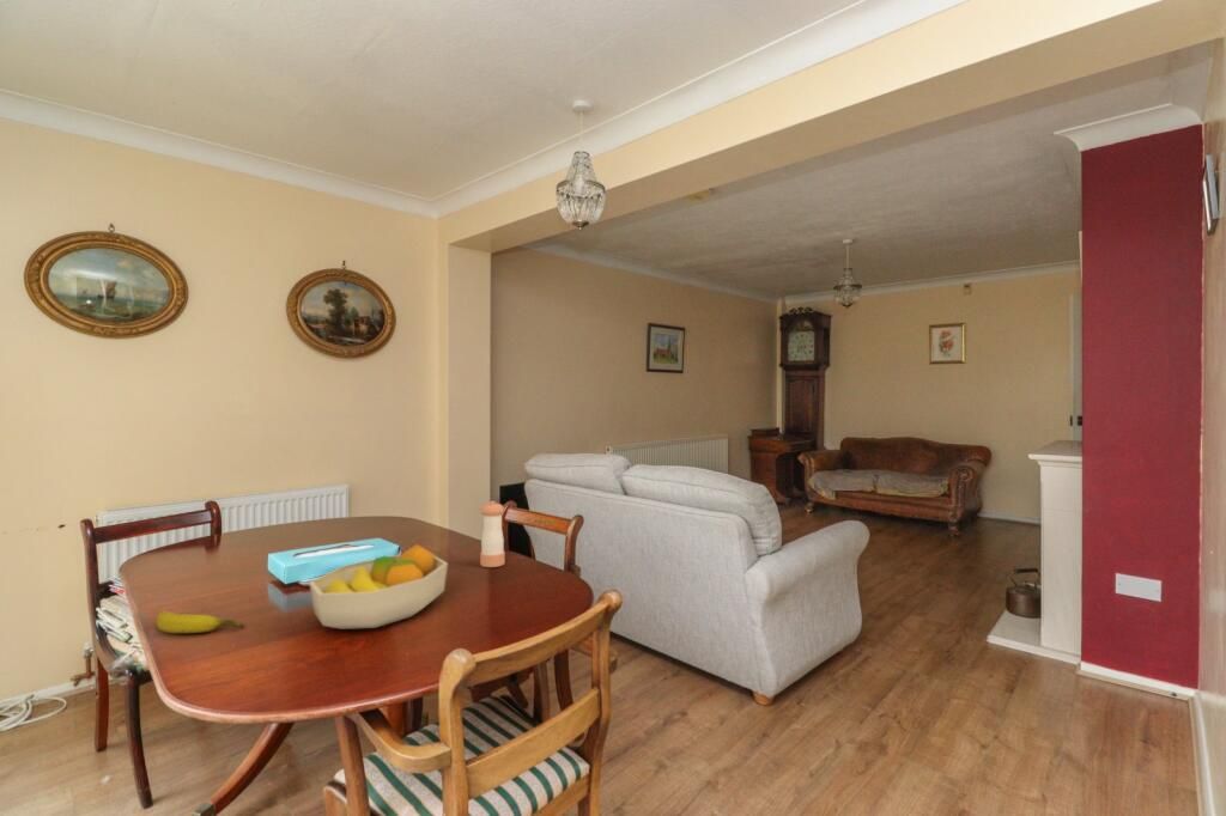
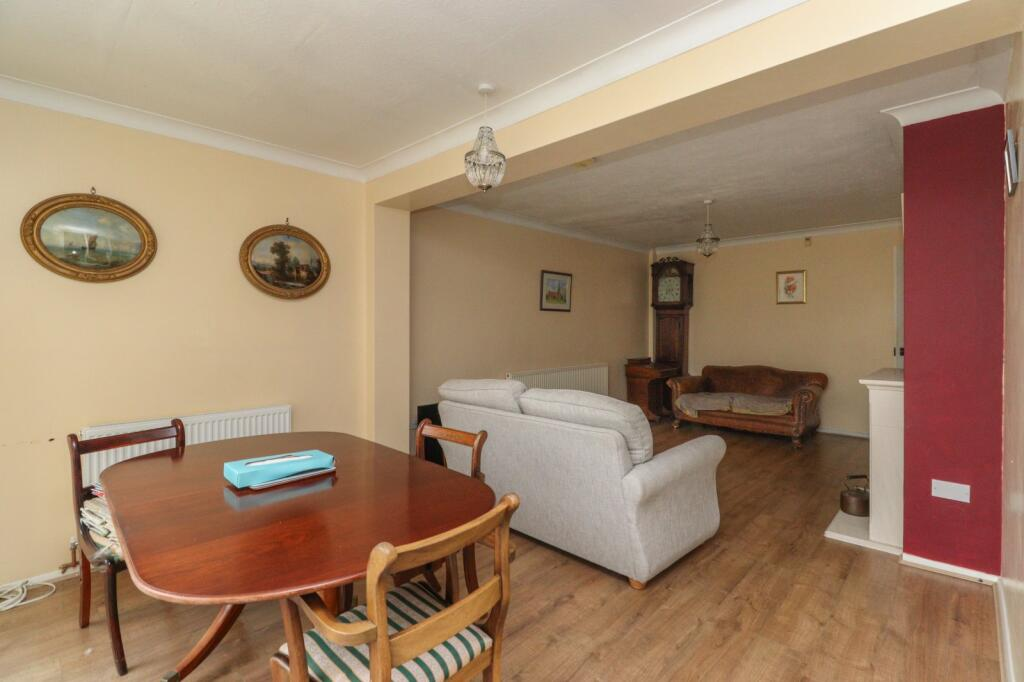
- fruit bowl [308,543,449,631]
- pepper shaker [479,500,506,568]
- banana [156,609,244,634]
